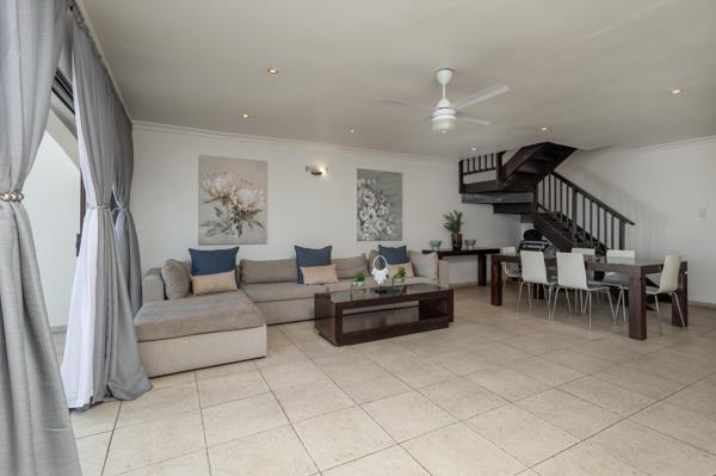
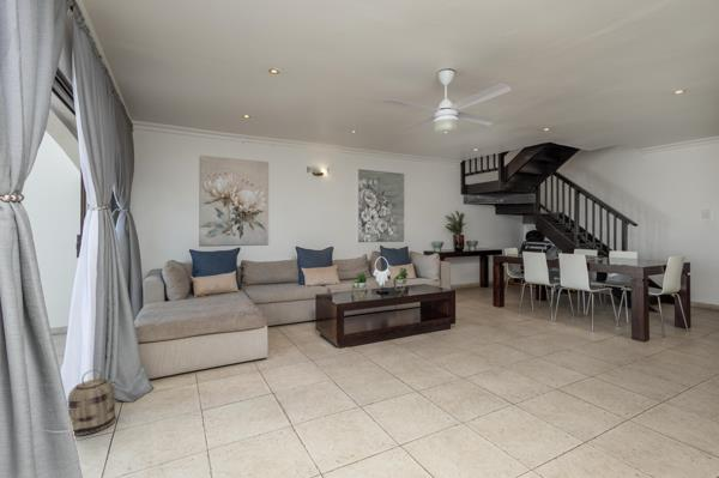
+ basket [67,369,117,437]
